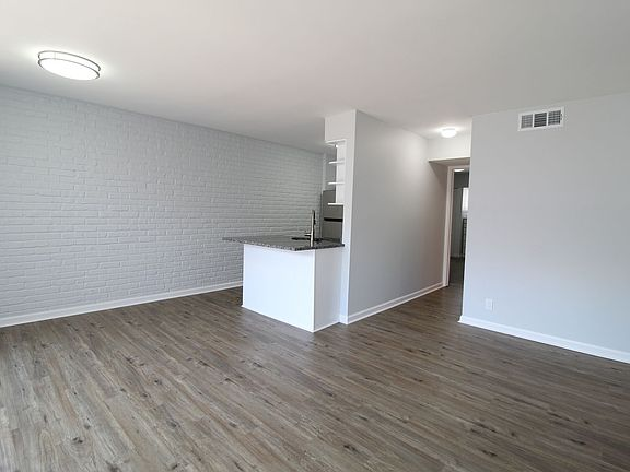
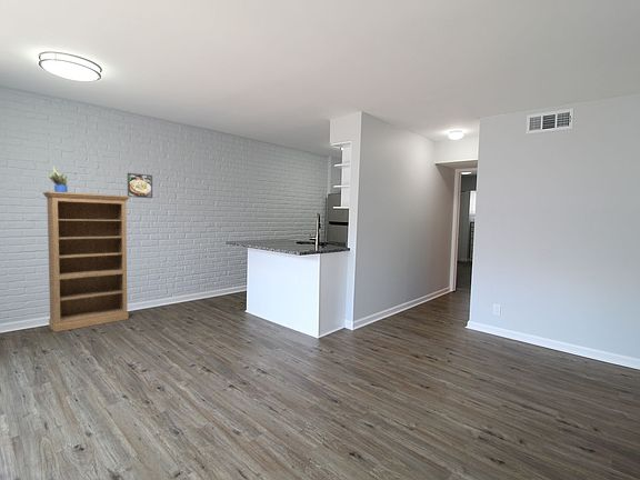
+ bookshelf [42,190,131,333]
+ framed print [127,172,153,199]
+ potted plant [48,166,69,192]
